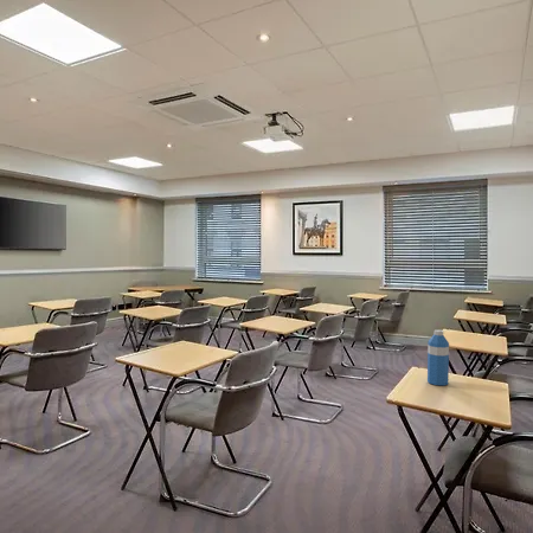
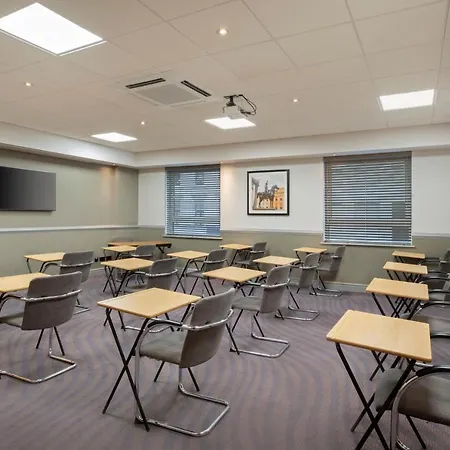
- water bottle [426,329,450,386]
